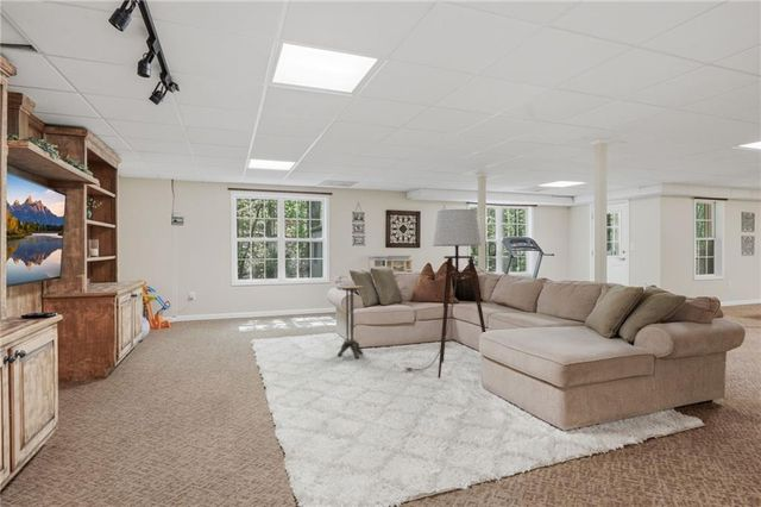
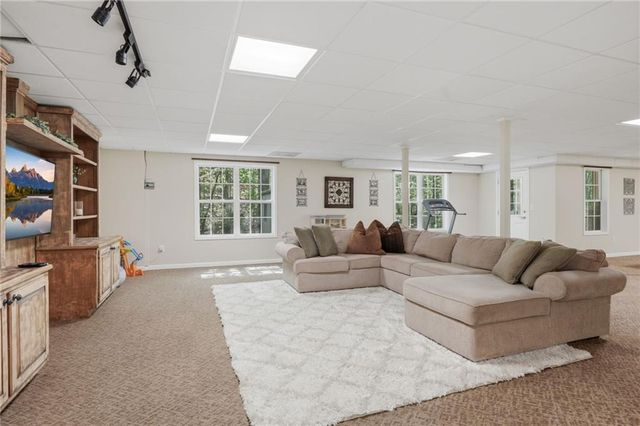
- side table [335,284,364,359]
- floor lamp [403,208,488,380]
